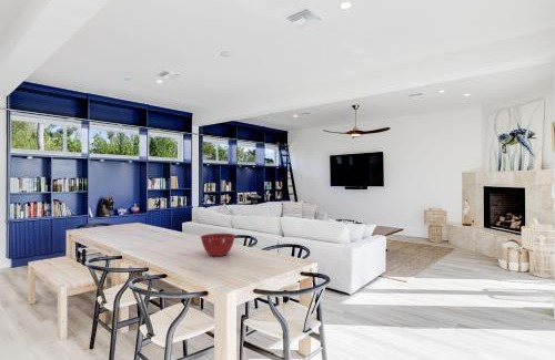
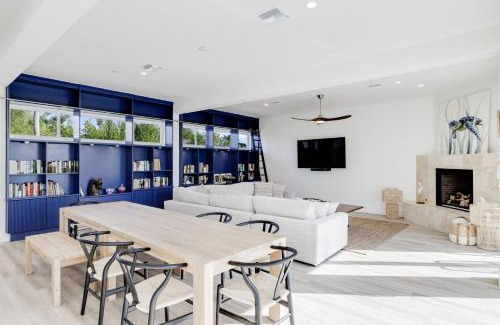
- mixing bowl [200,233,236,257]
